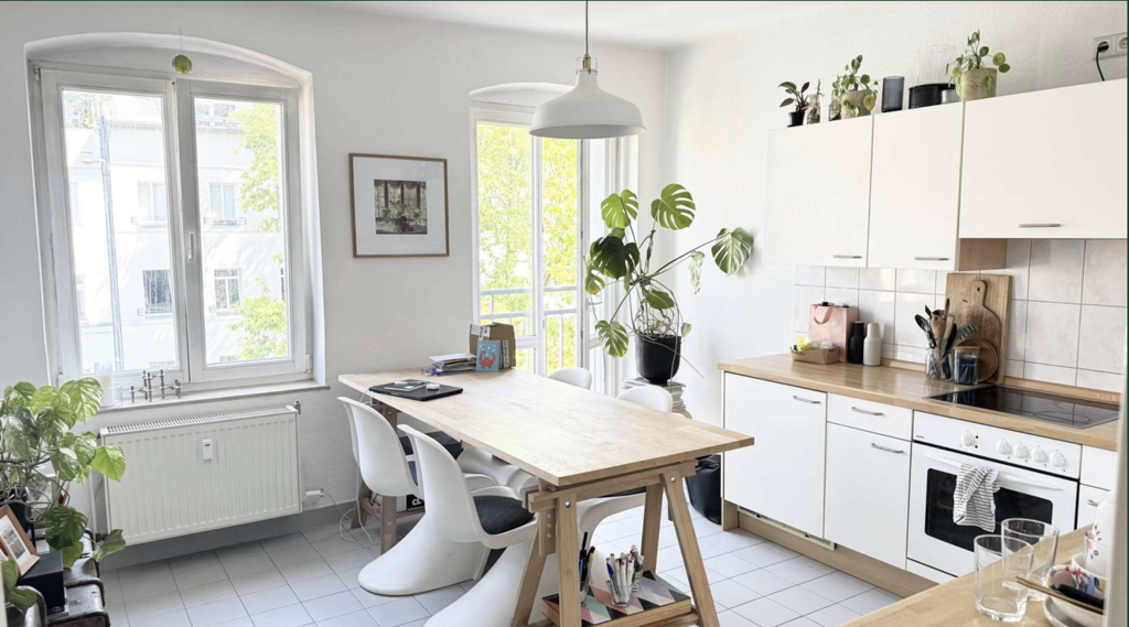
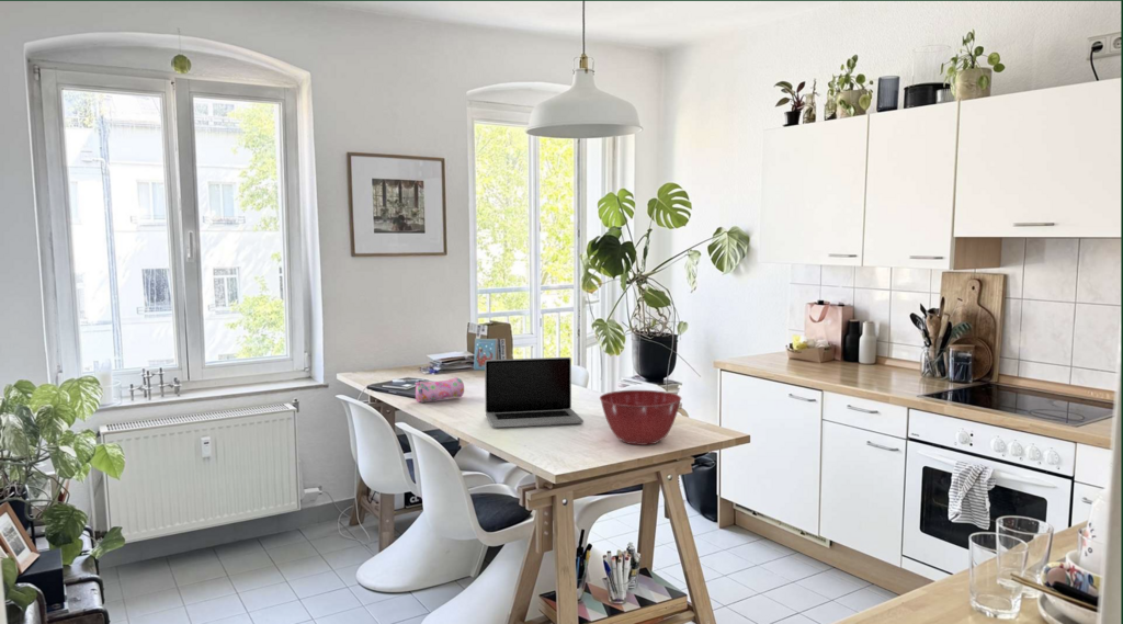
+ mixing bowl [599,389,682,446]
+ laptop [484,356,585,429]
+ pencil case [413,376,465,402]
